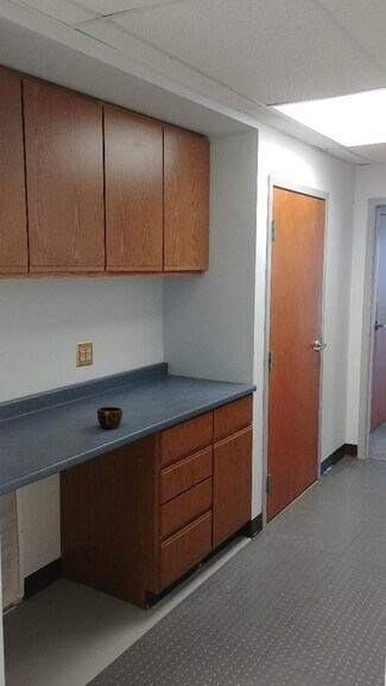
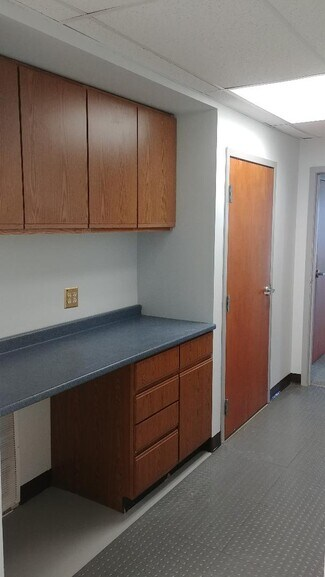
- mug [96,405,124,429]
